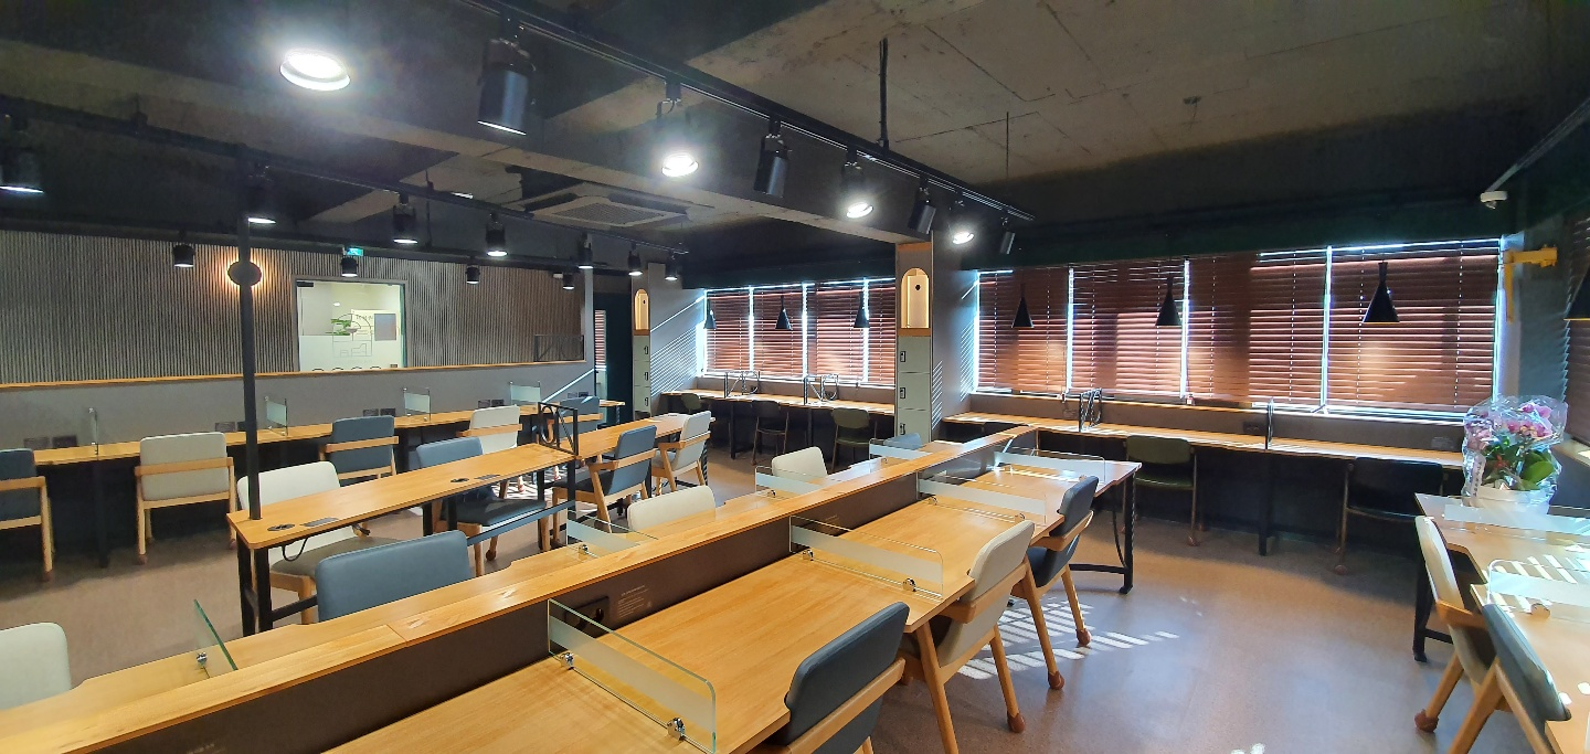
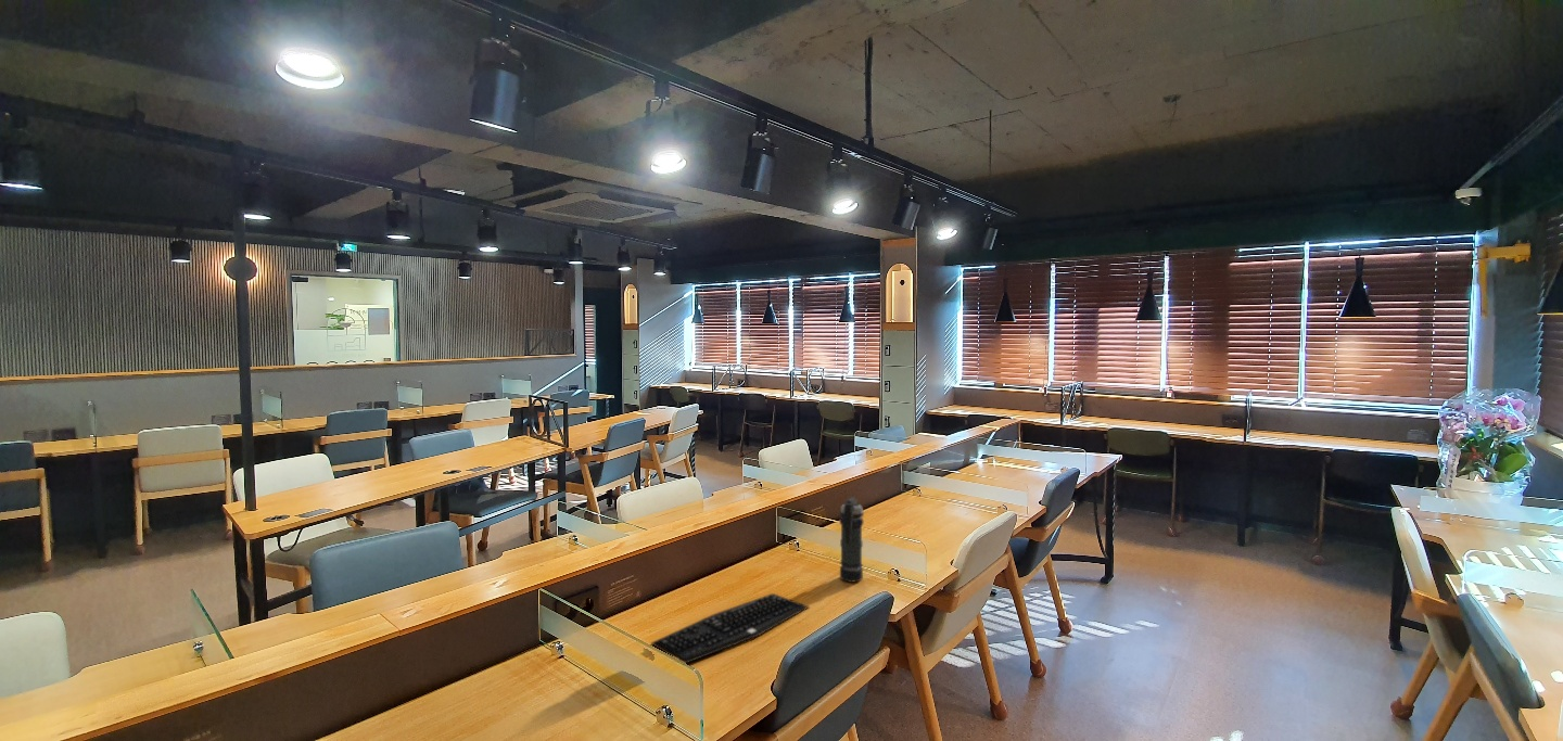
+ smoke grenade [838,496,865,583]
+ keyboard [650,592,811,664]
